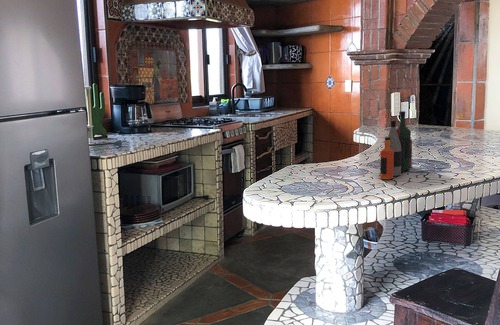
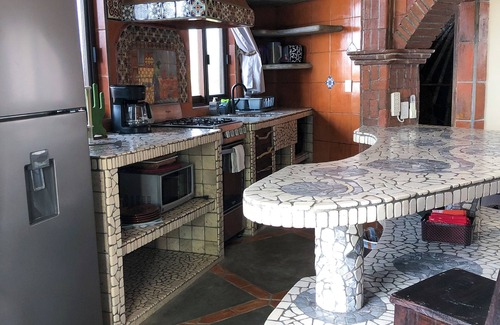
- bottle collection [379,110,413,180]
